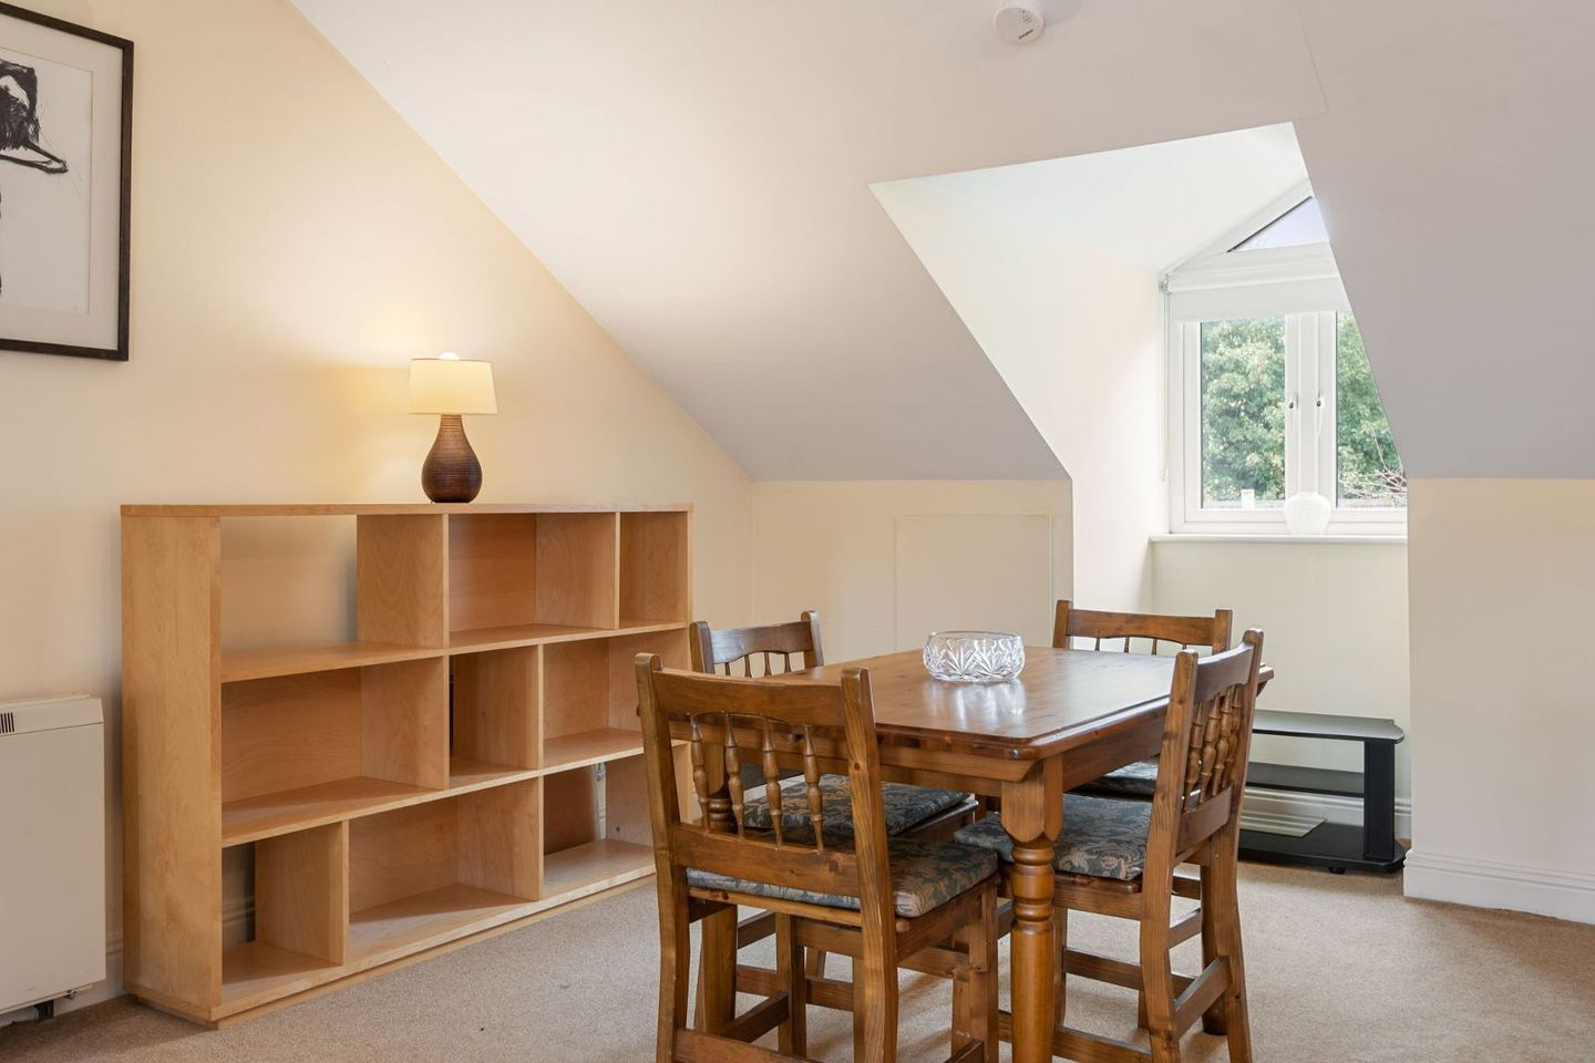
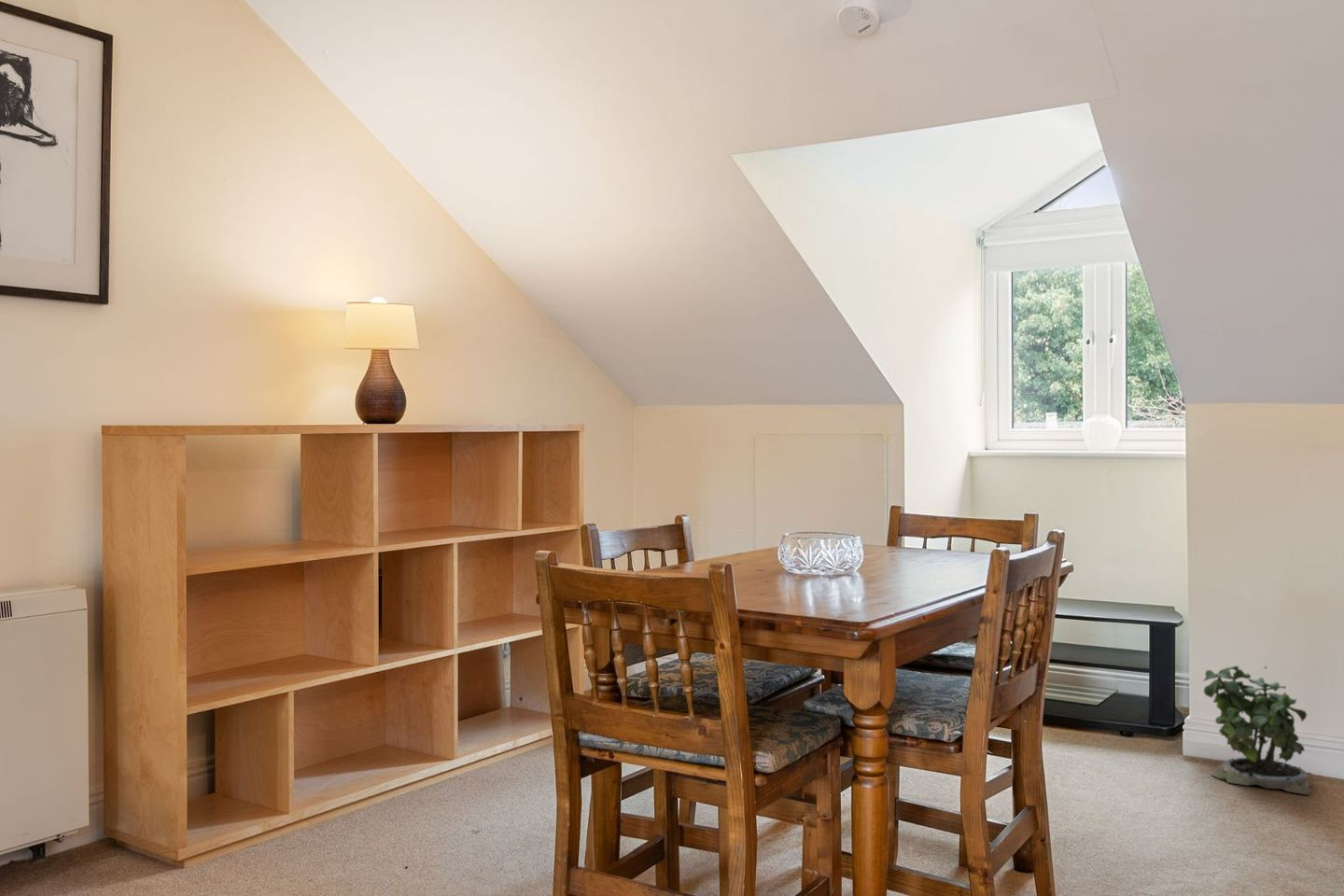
+ potted plant [1202,665,1313,796]
